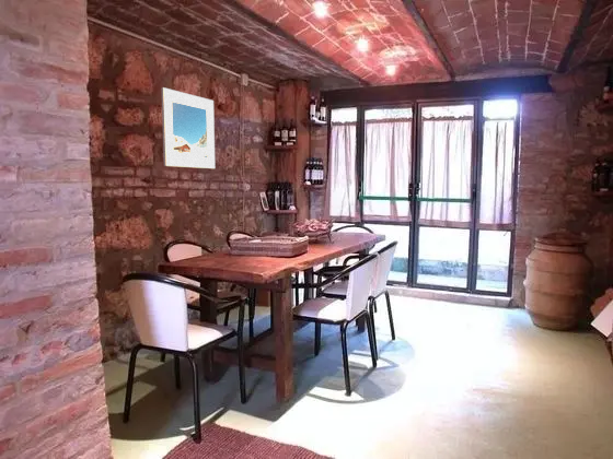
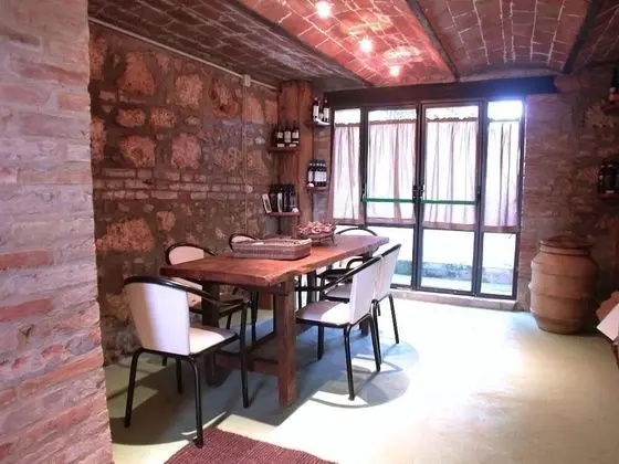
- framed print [161,86,216,169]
